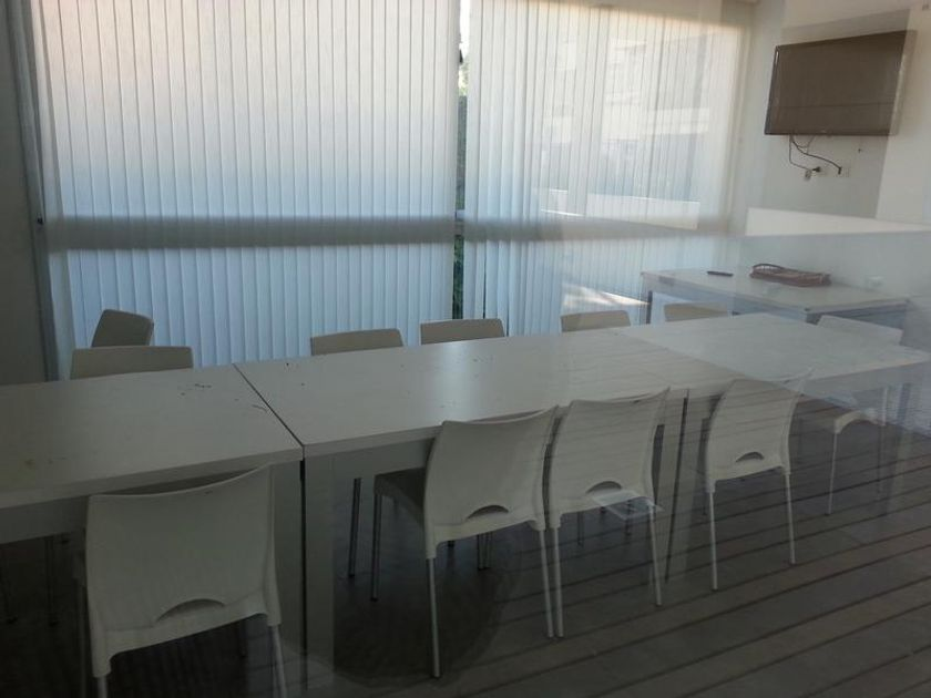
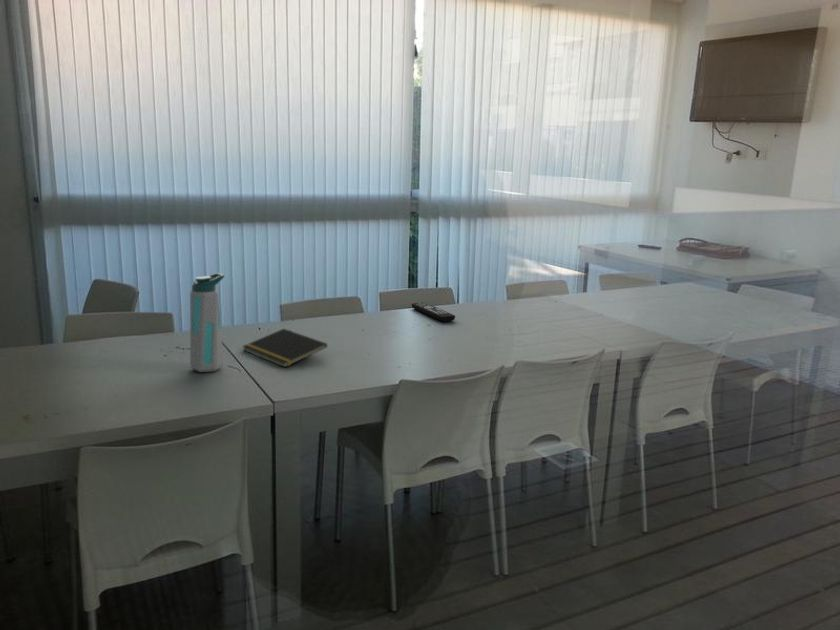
+ water bottle [189,272,226,373]
+ remote control [410,302,456,323]
+ notepad [241,328,328,368]
